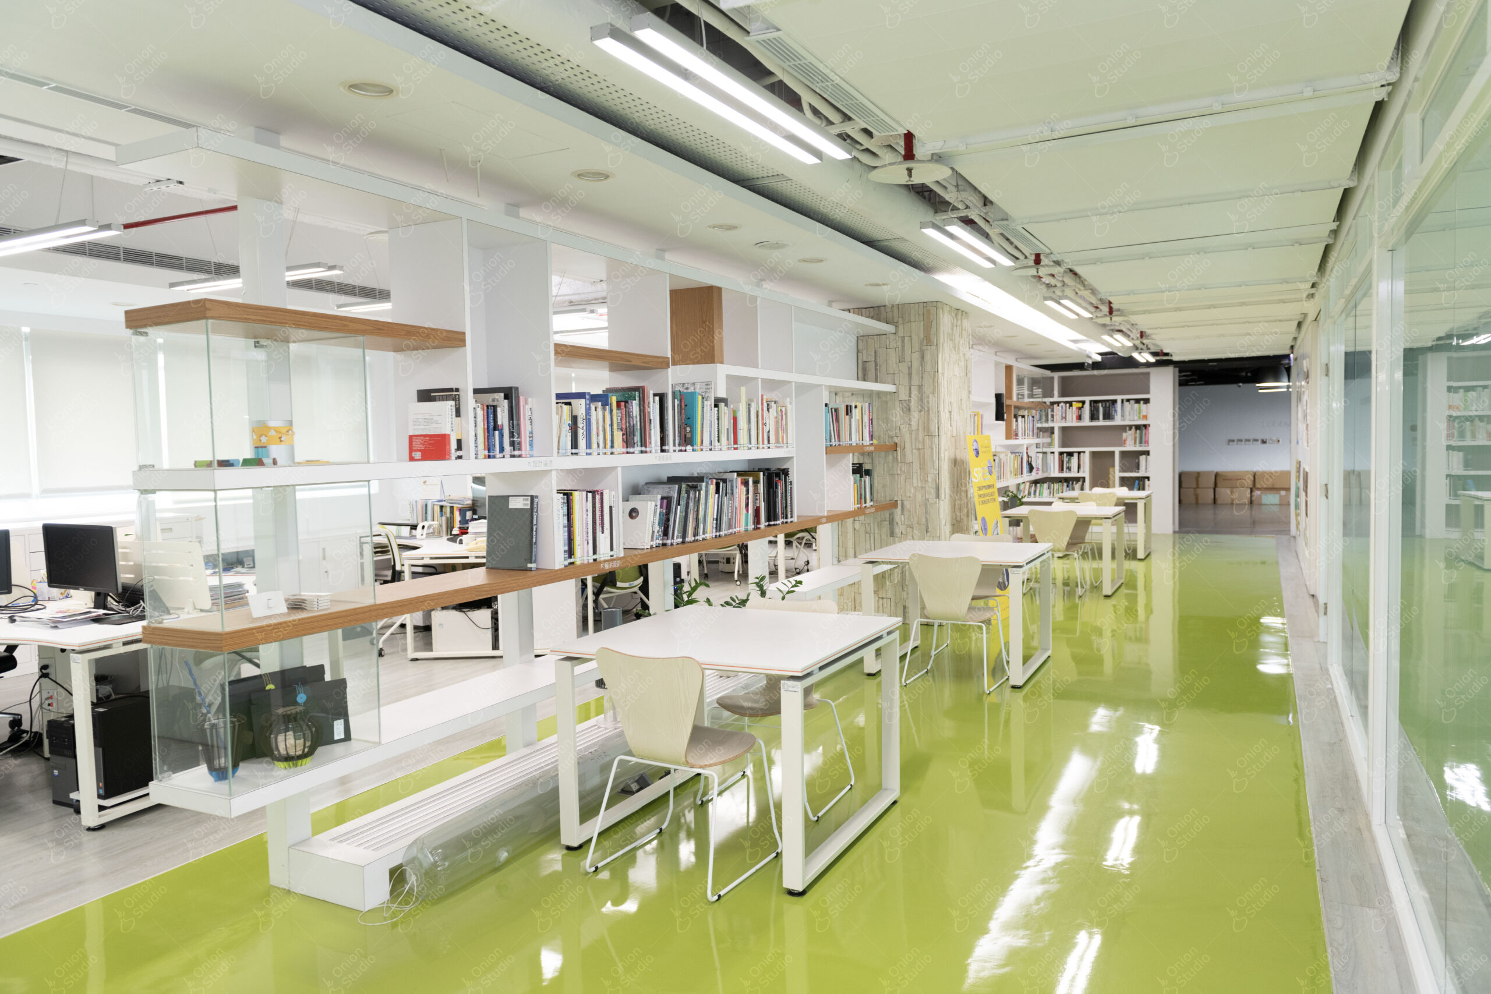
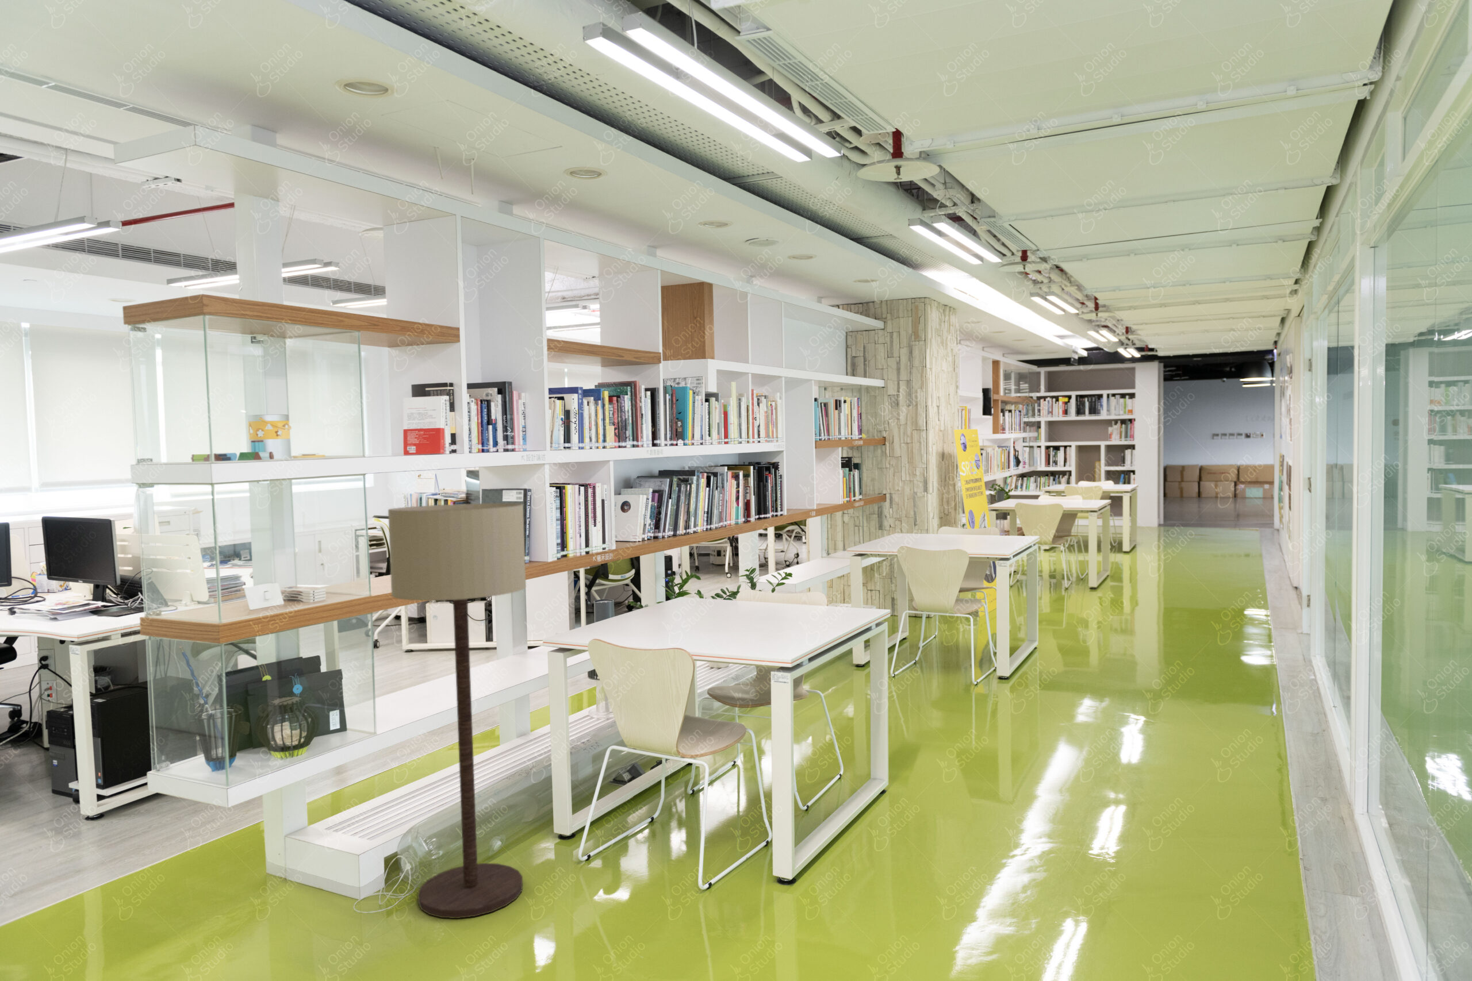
+ floor lamp [388,503,527,919]
